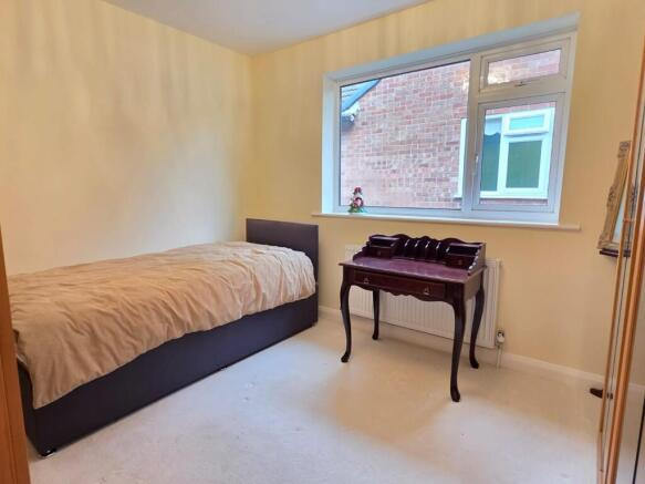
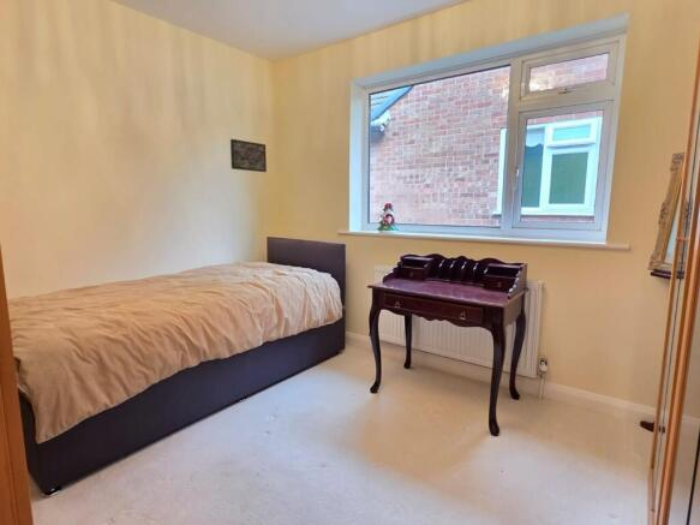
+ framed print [229,138,268,173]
